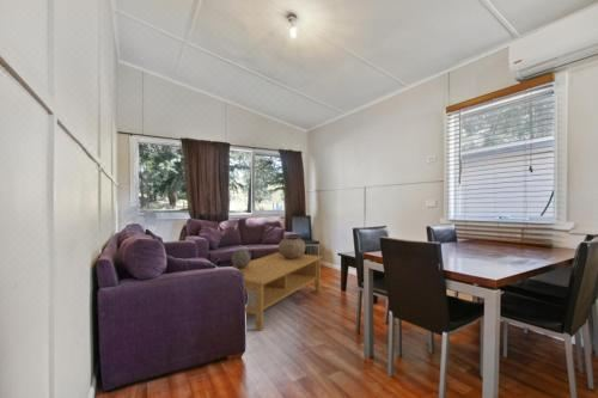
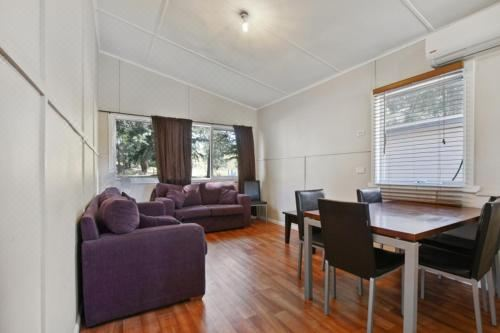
- coffee table [232,251,323,332]
- ceramic pot [277,235,306,259]
- decorative sphere [231,247,252,269]
